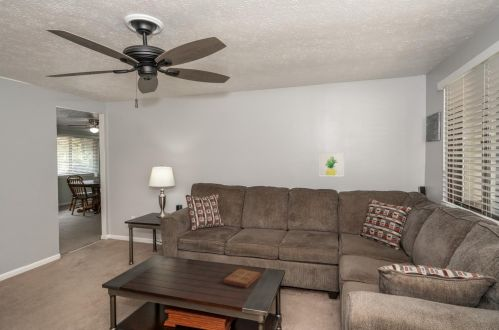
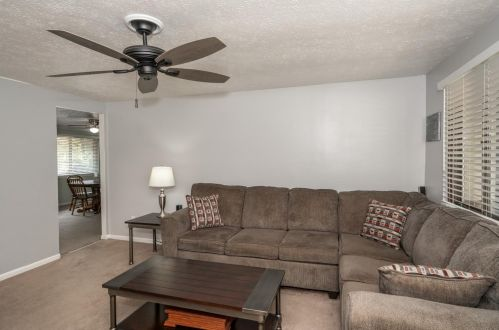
- wall art [318,151,345,178]
- book [222,267,261,289]
